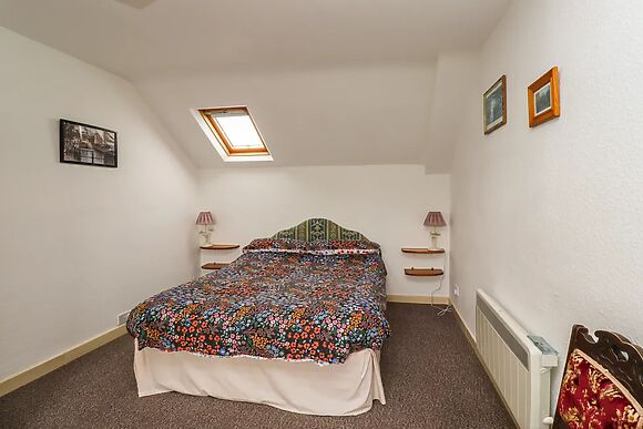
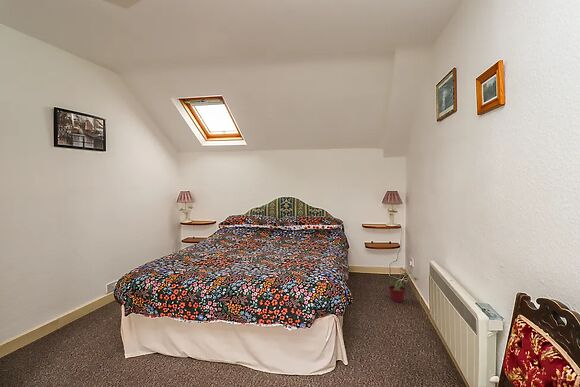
+ potted plant [388,266,418,303]
